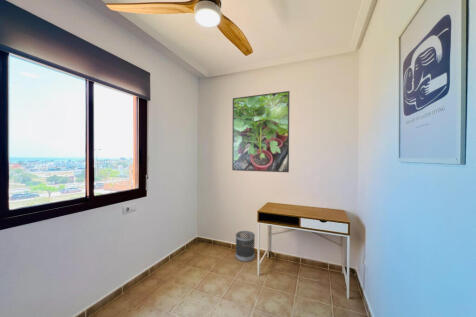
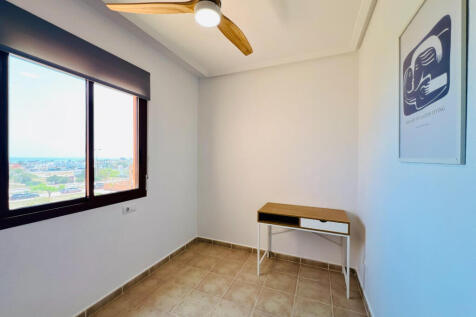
- wastebasket [234,230,256,263]
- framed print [231,90,290,173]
